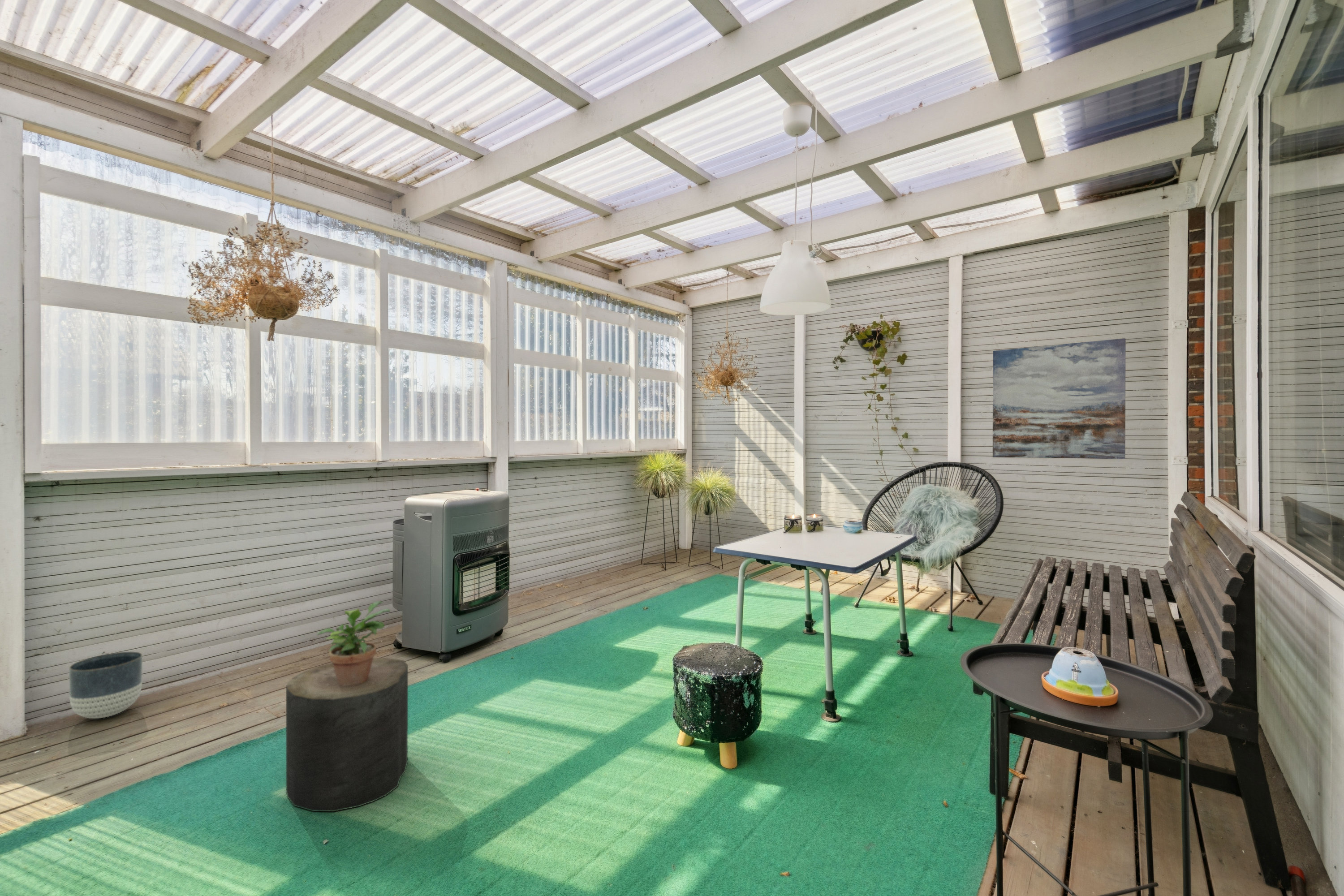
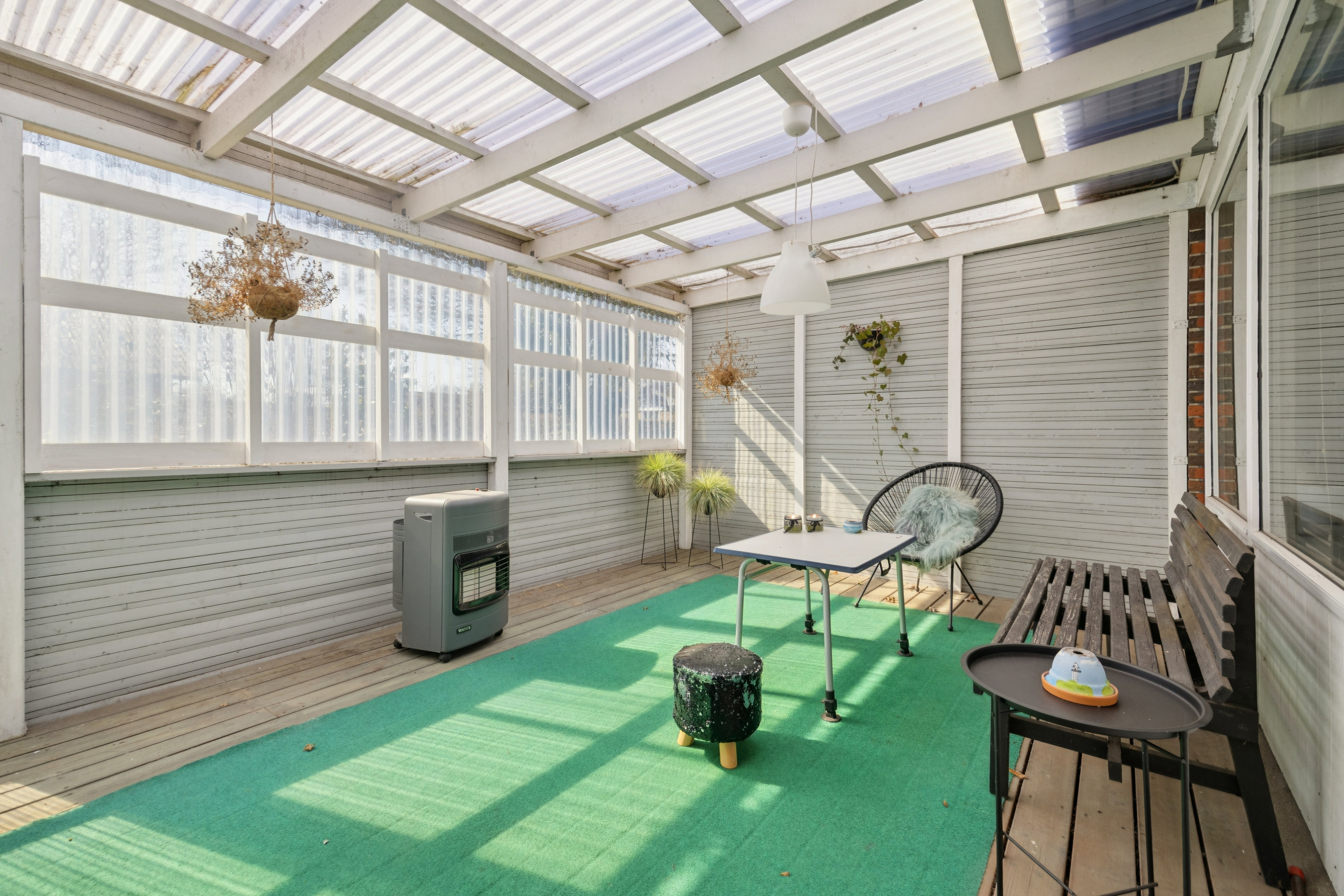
- stool [285,657,409,812]
- wall art [992,338,1126,459]
- planter [69,651,143,719]
- potted plant [316,601,391,686]
